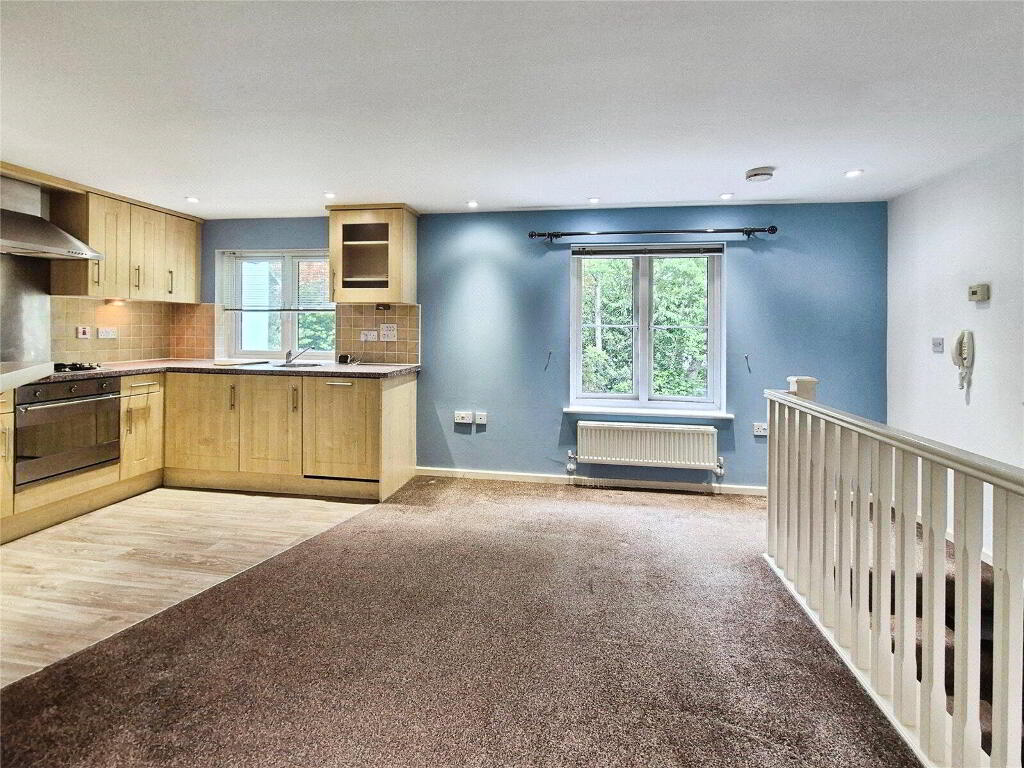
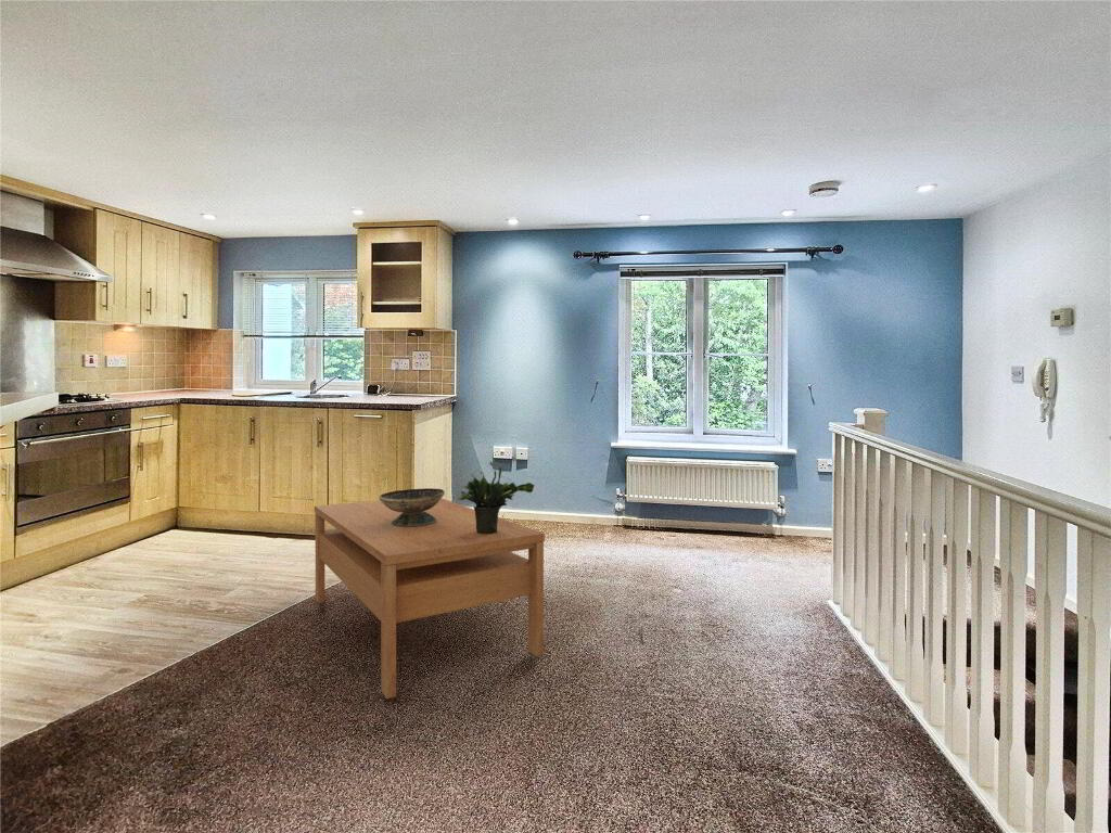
+ coffee table [314,498,546,700]
+ decorative bowl [378,487,446,527]
+ potted plant [457,461,535,534]
